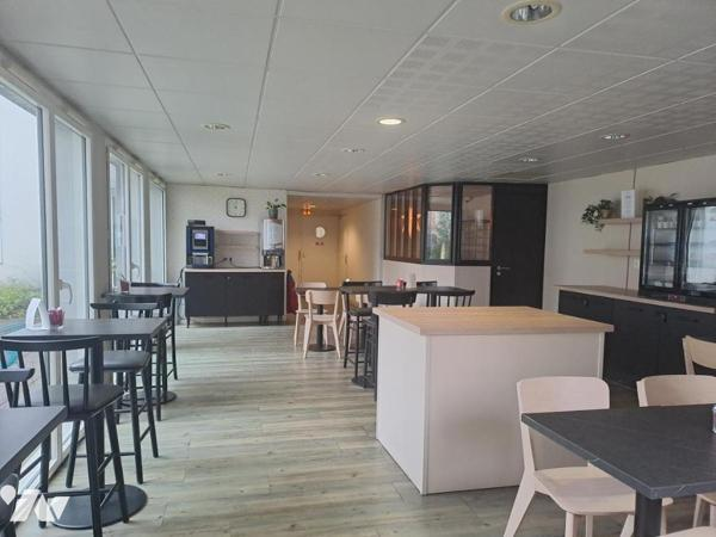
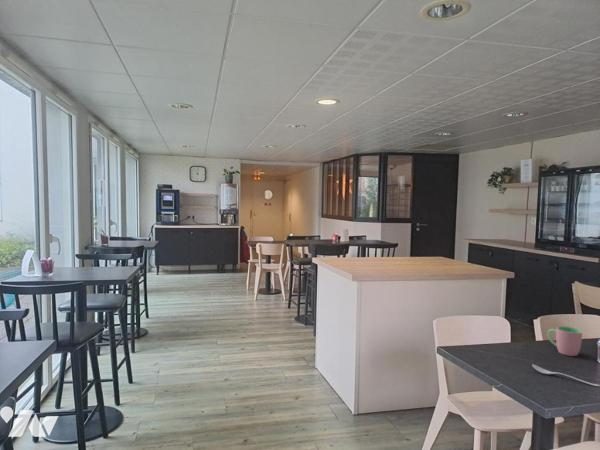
+ spoon [531,363,600,387]
+ cup [547,325,583,357]
